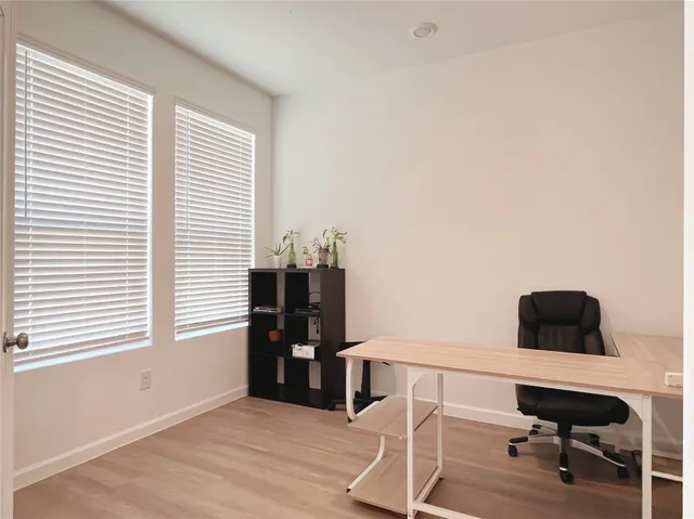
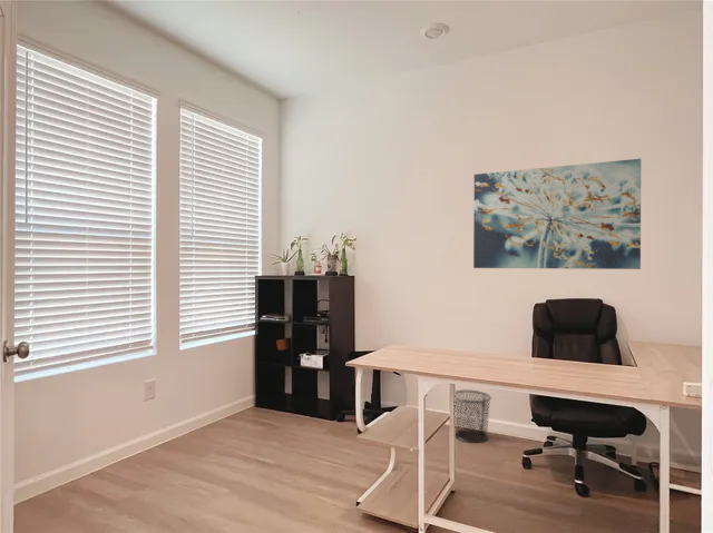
+ waste bin [455,389,492,444]
+ wall art [472,158,642,270]
